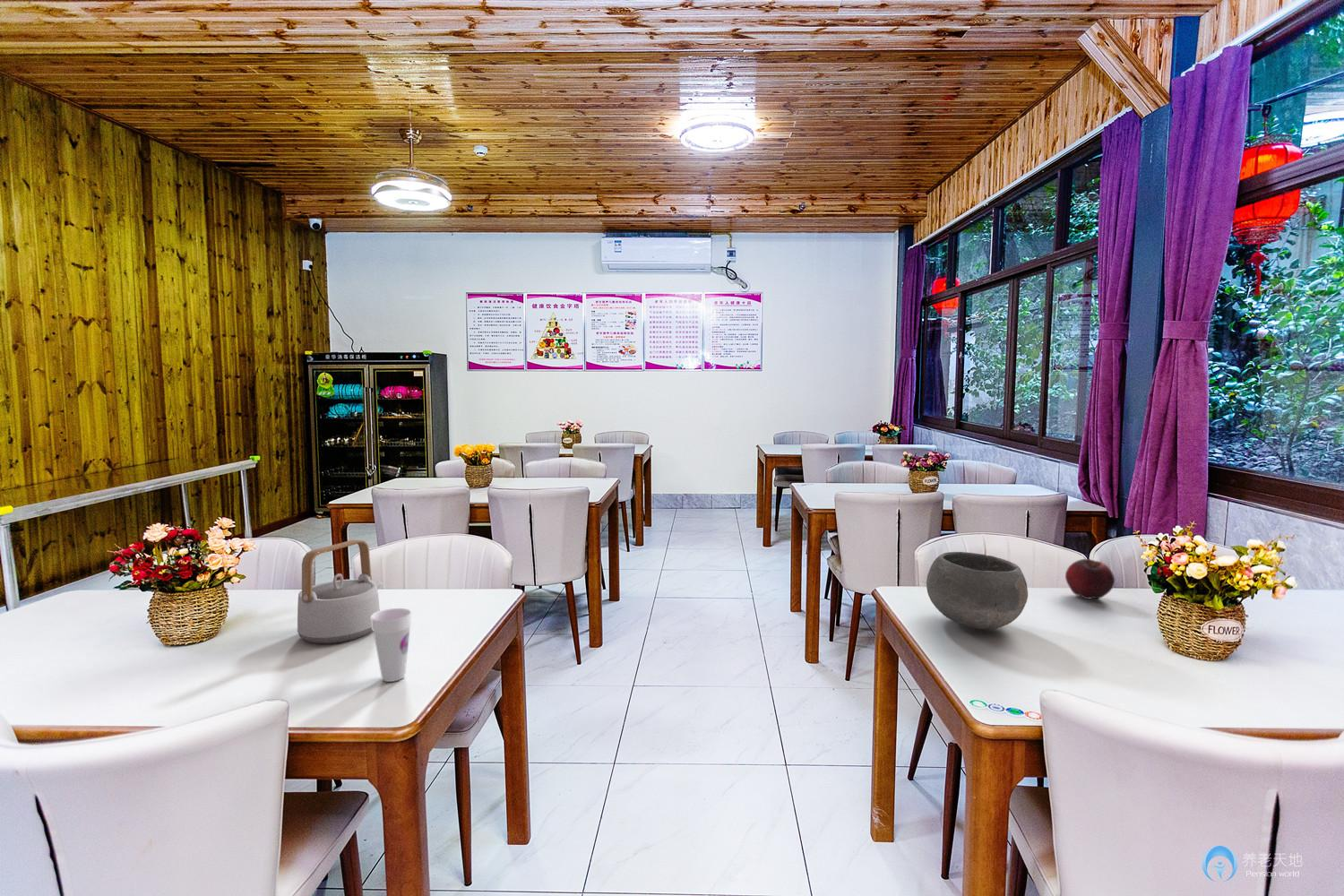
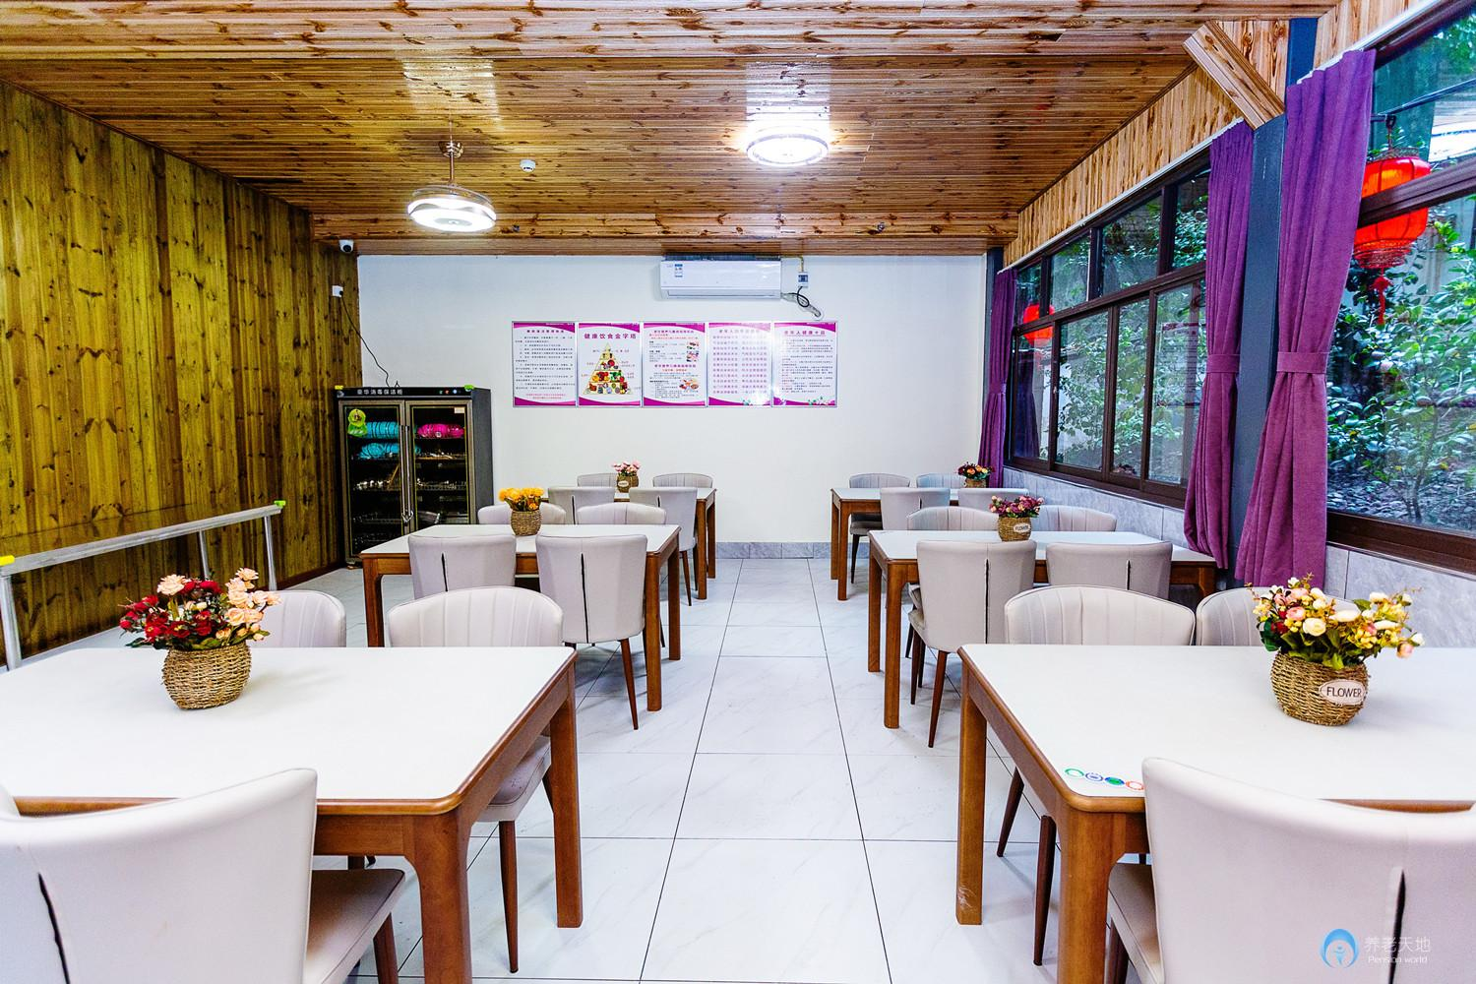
- fruit [1064,558,1116,599]
- bowl [926,551,1029,630]
- cup [371,607,412,683]
- teapot [297,538,383,645]
